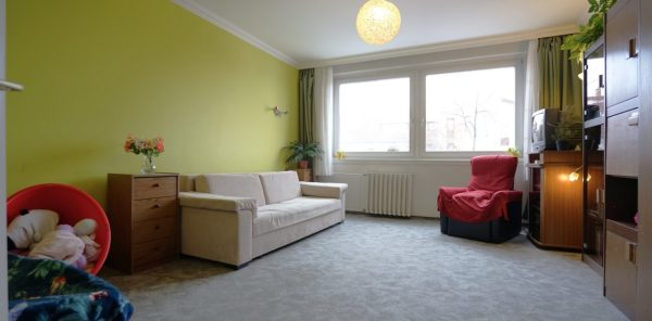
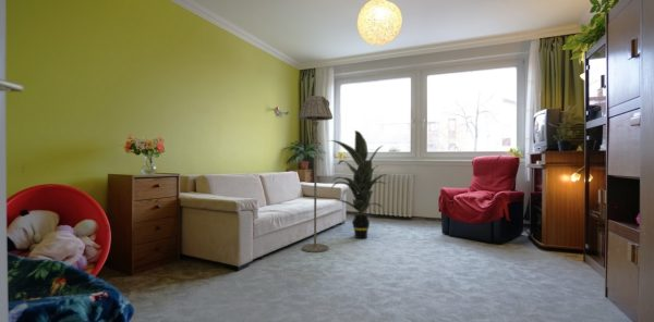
+ floor lamp [298,95,334,253]
+ indoor plant [327,129,388,239]
